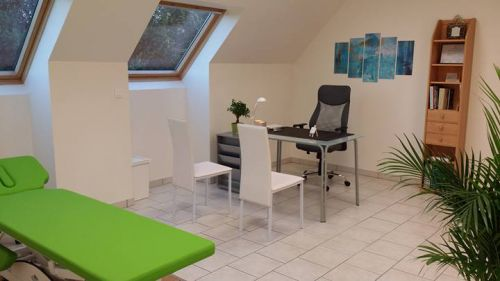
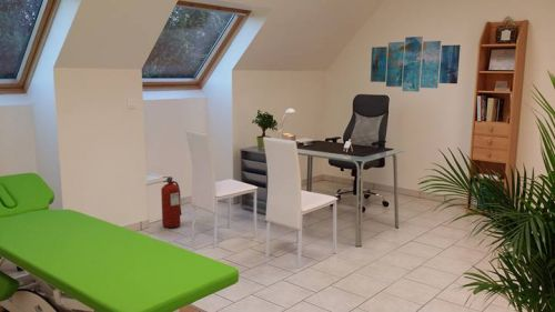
+ fire extinguisher [160,175,182,229]
